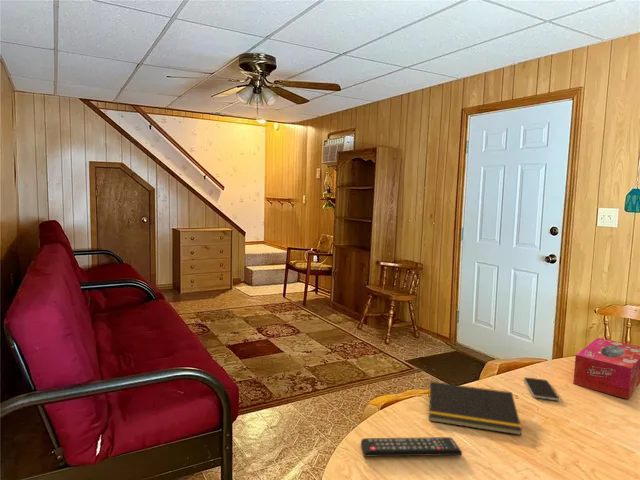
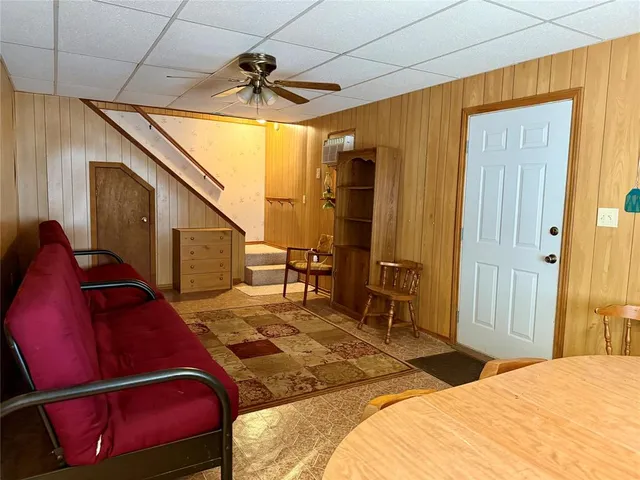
- smartphone [523,377,560,401]
- remote control [360,436,463,458]
- tissue box [572,337,640,400]
- notepad [427,381,523,436]
